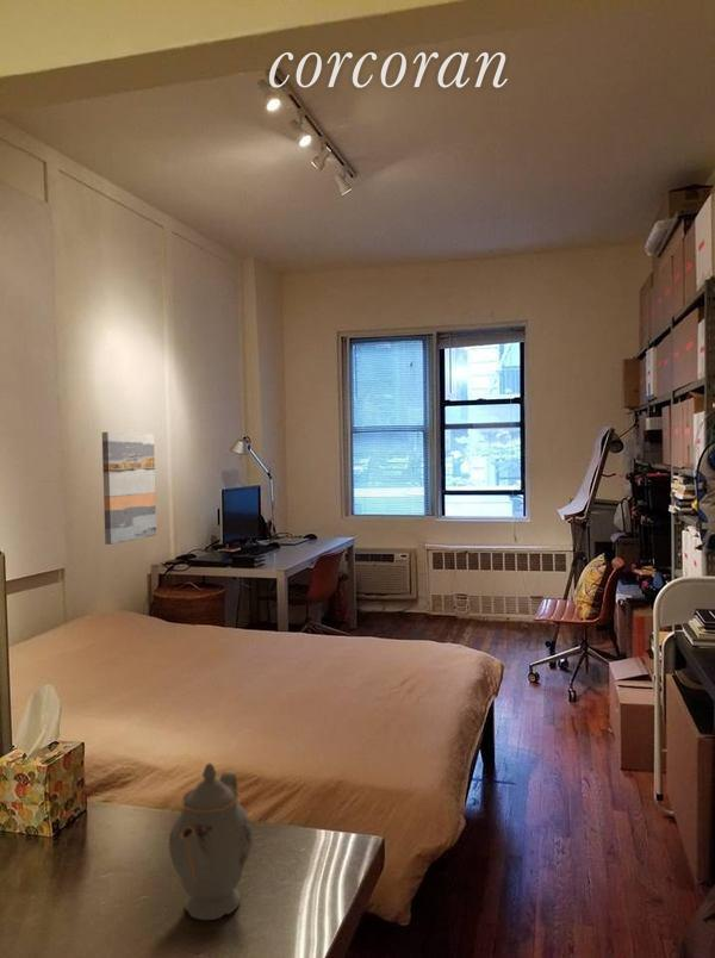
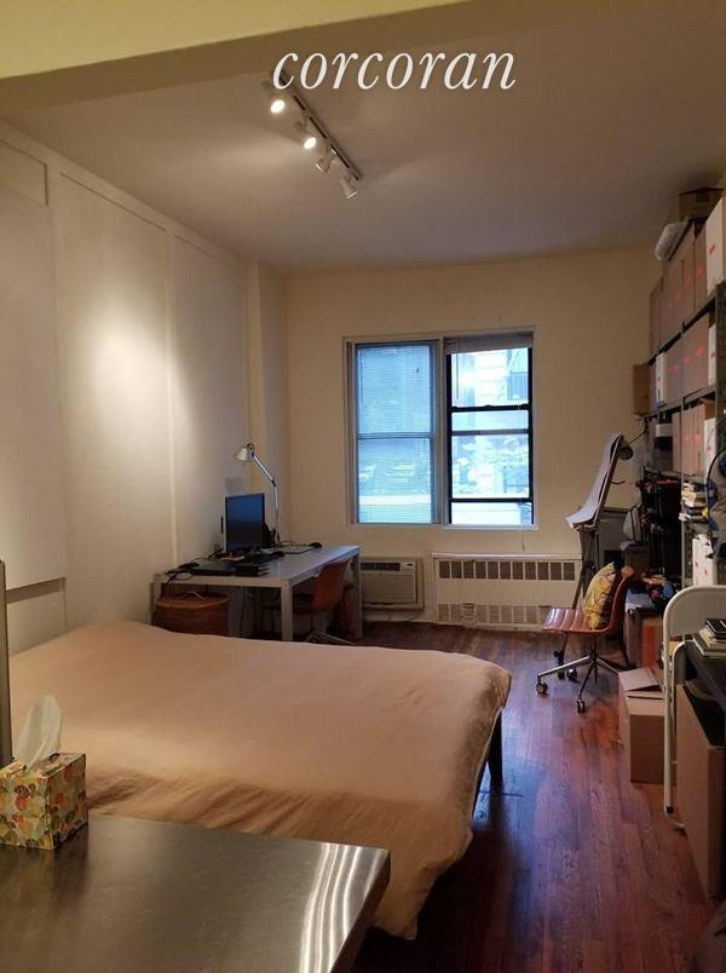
- wall art [101,430,157,546]
- chinaware [168,761,254,921]
